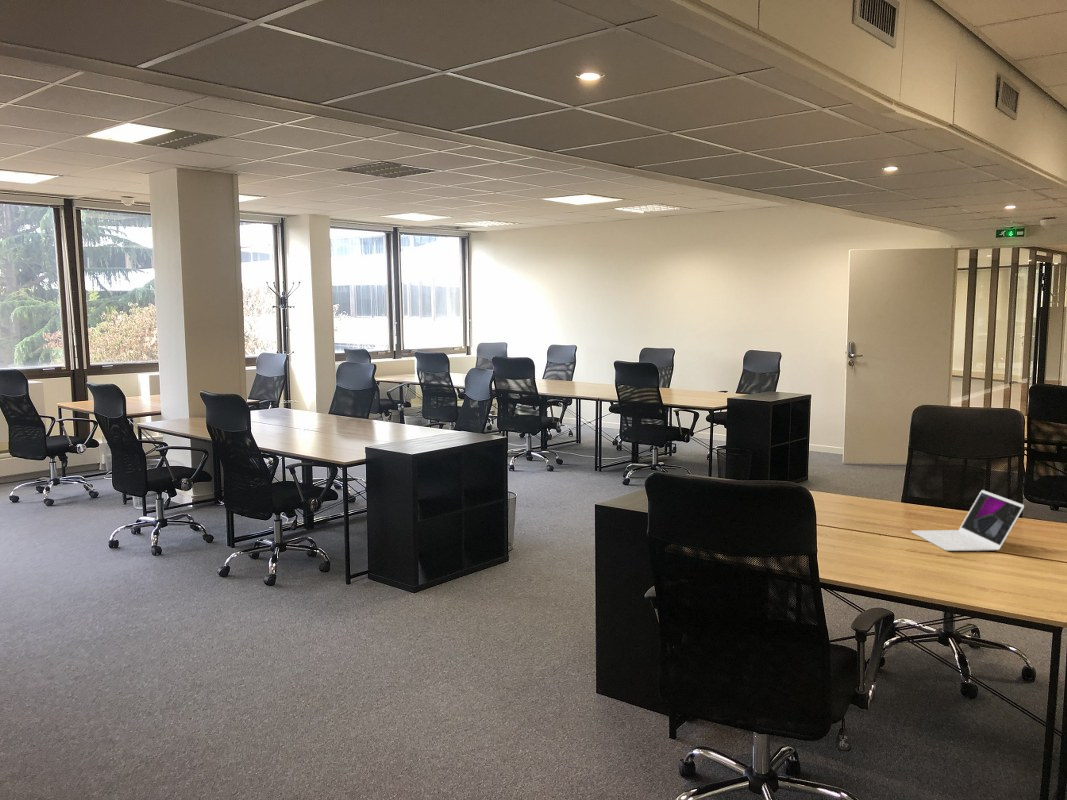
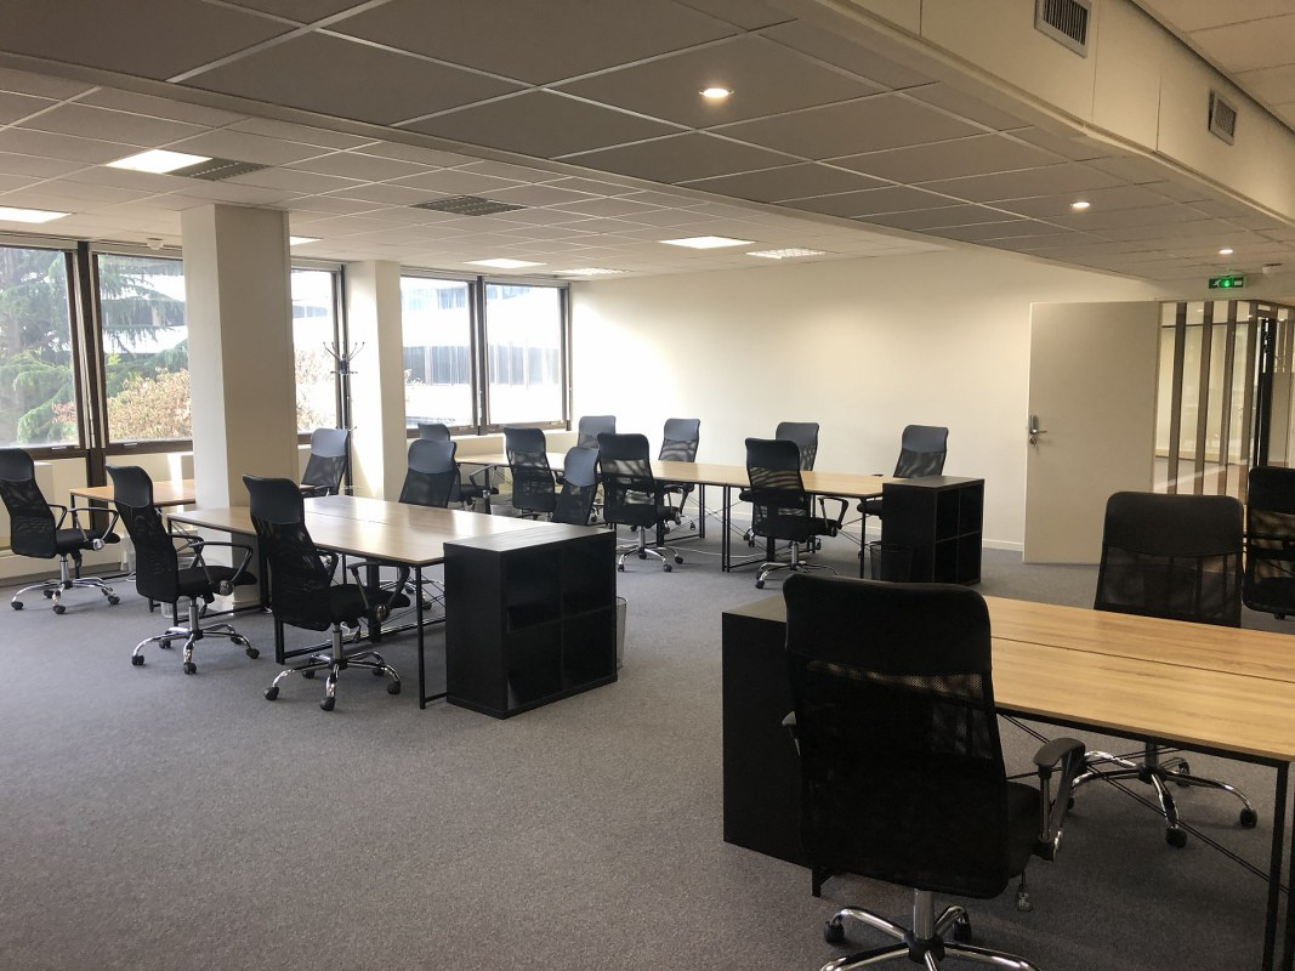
- laptop [910,489,1025,552]
